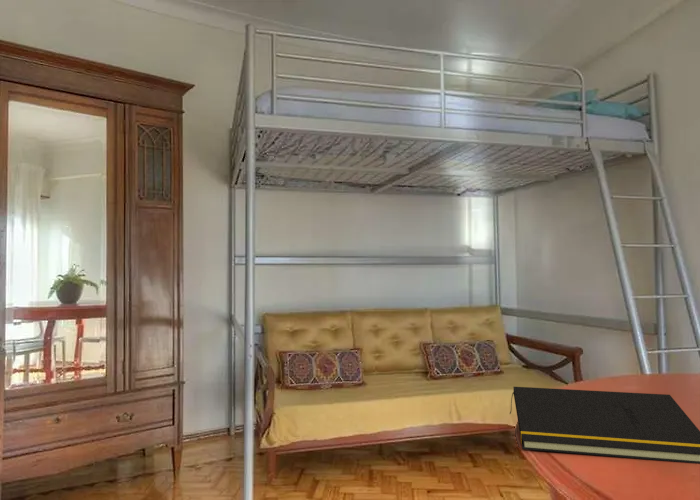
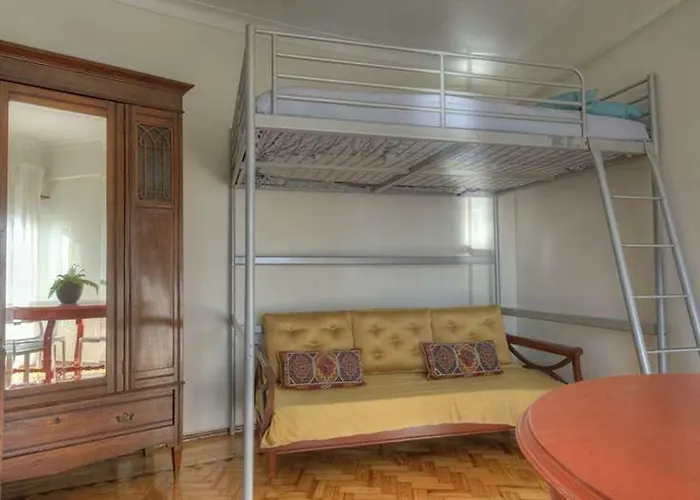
- notepad [509,386,700,465]
